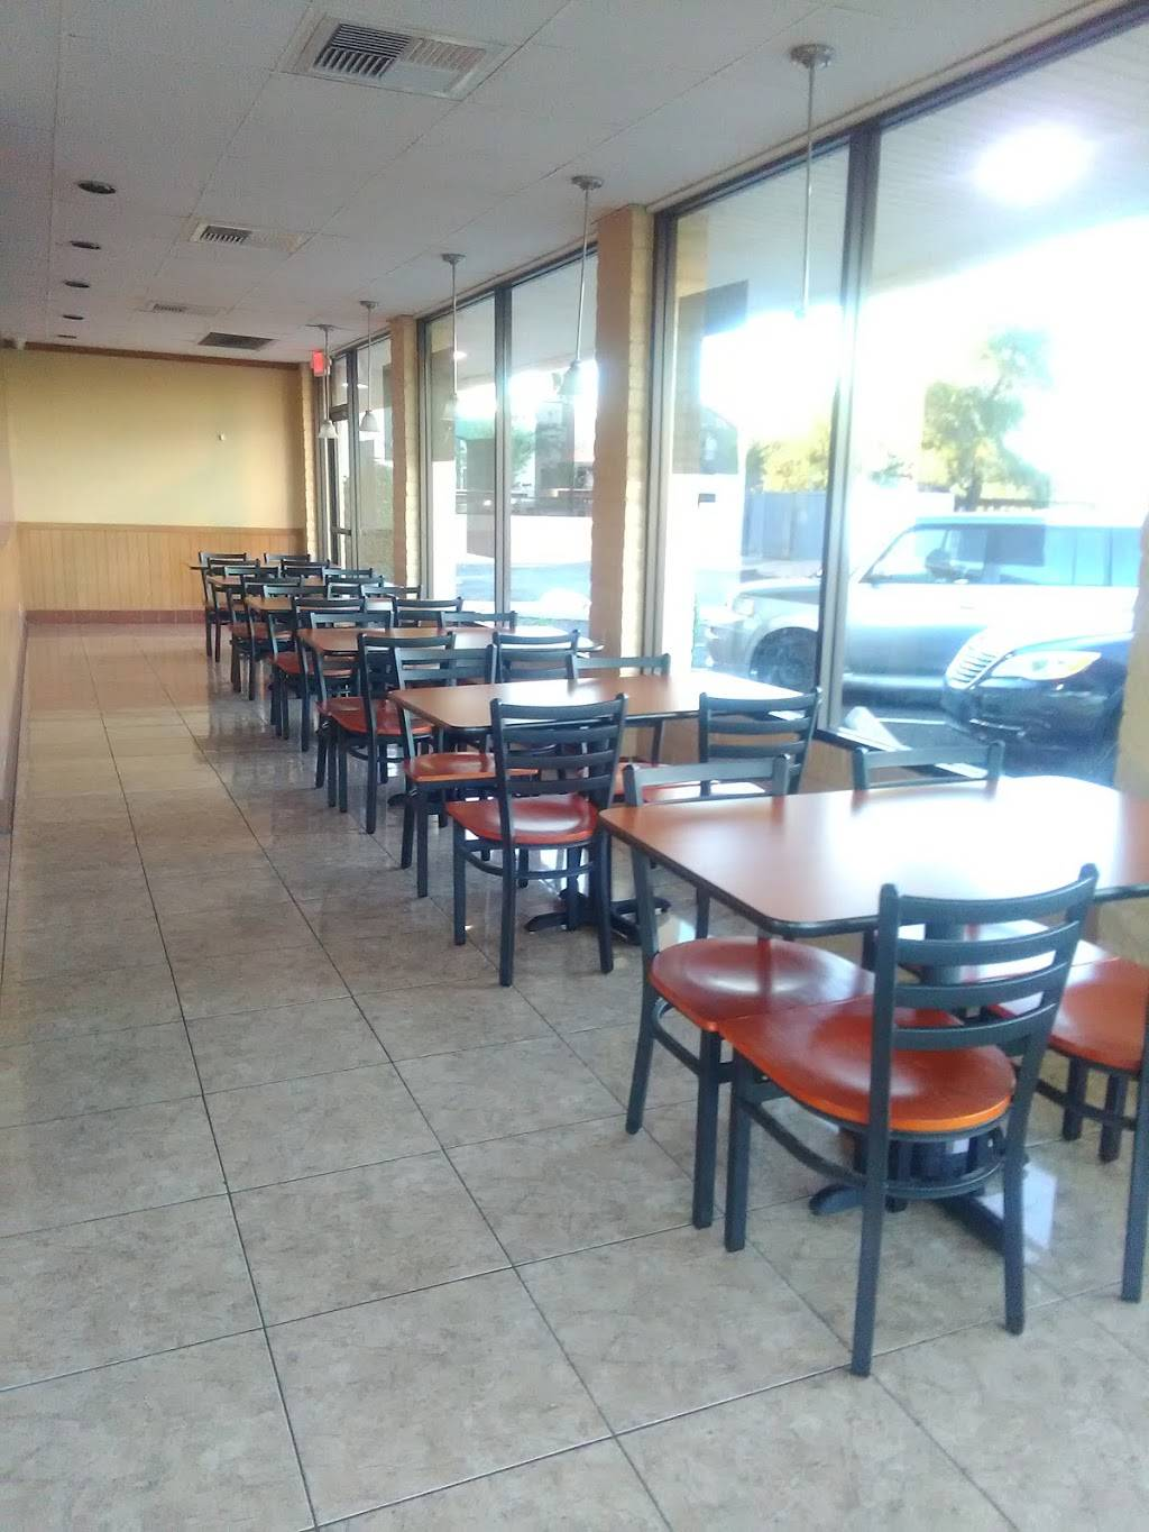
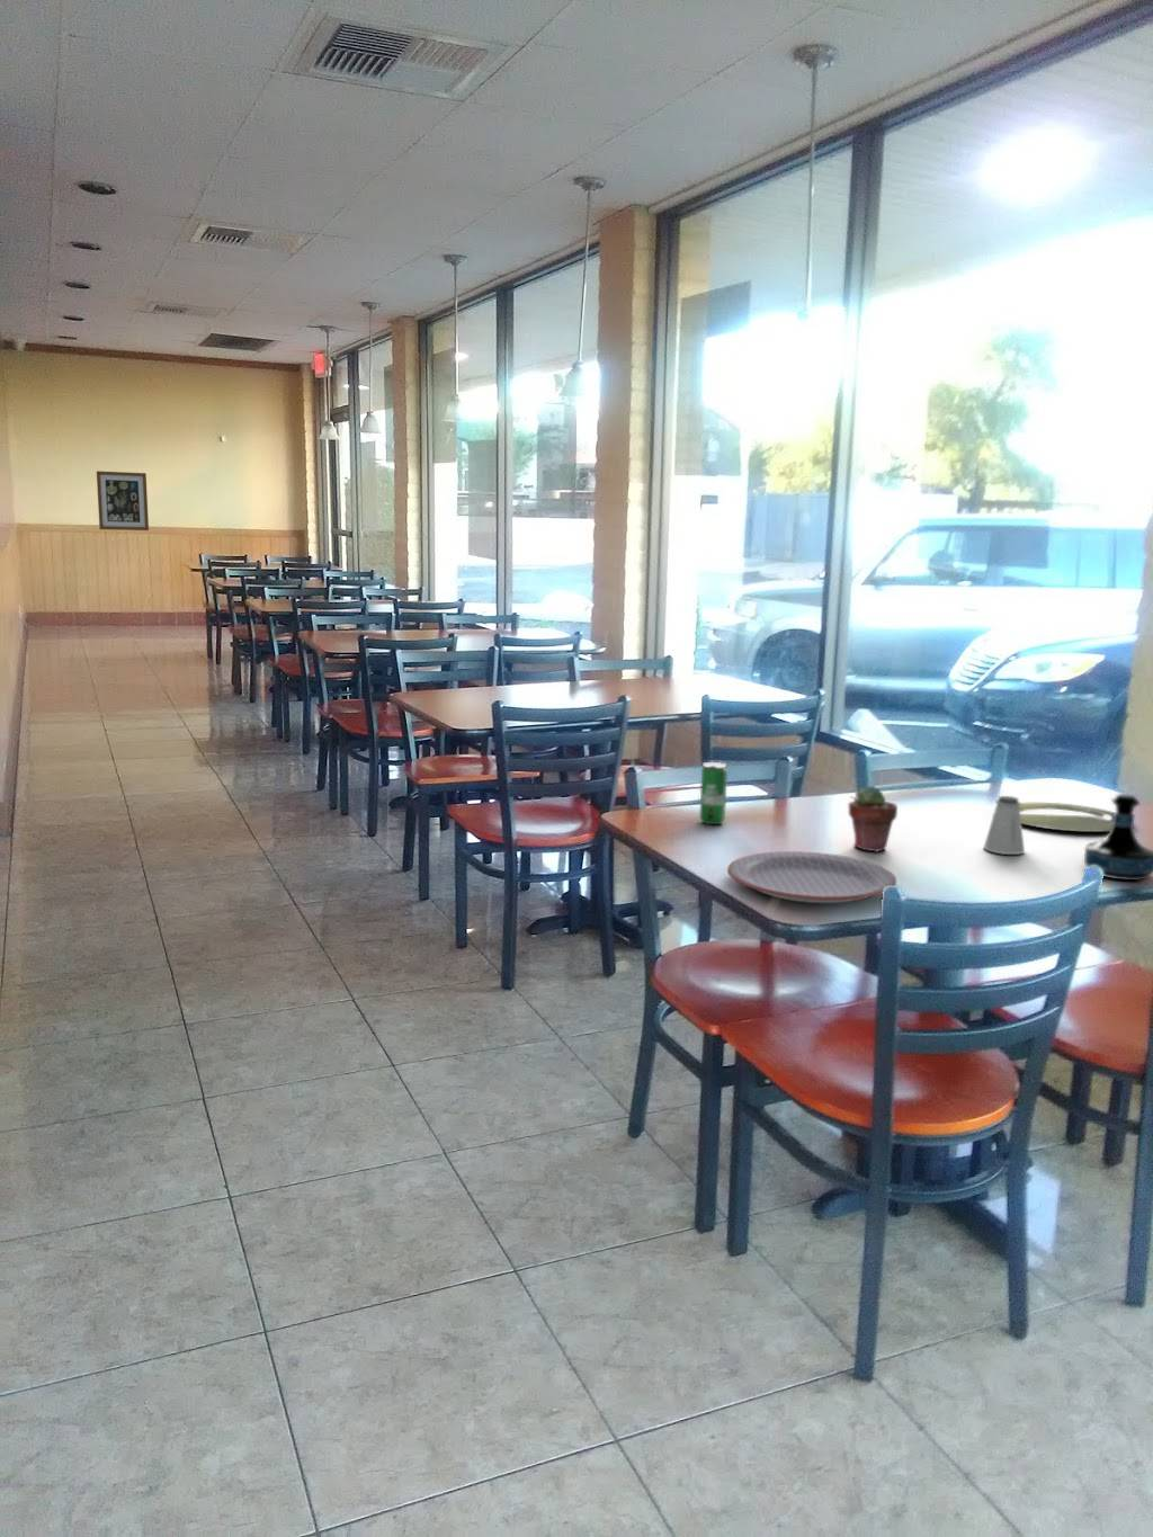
+ beverage can [698,761,729,825]
+ saltshaker [983,795,1026,856]
+ potted succulent [847,785,899,854]
+ wall art [96,470,150,532]
+ tequila bottle [1083,792,1153,882]
+ plate [727,850,897,905]
+ plate [1019,802,1114,833]
